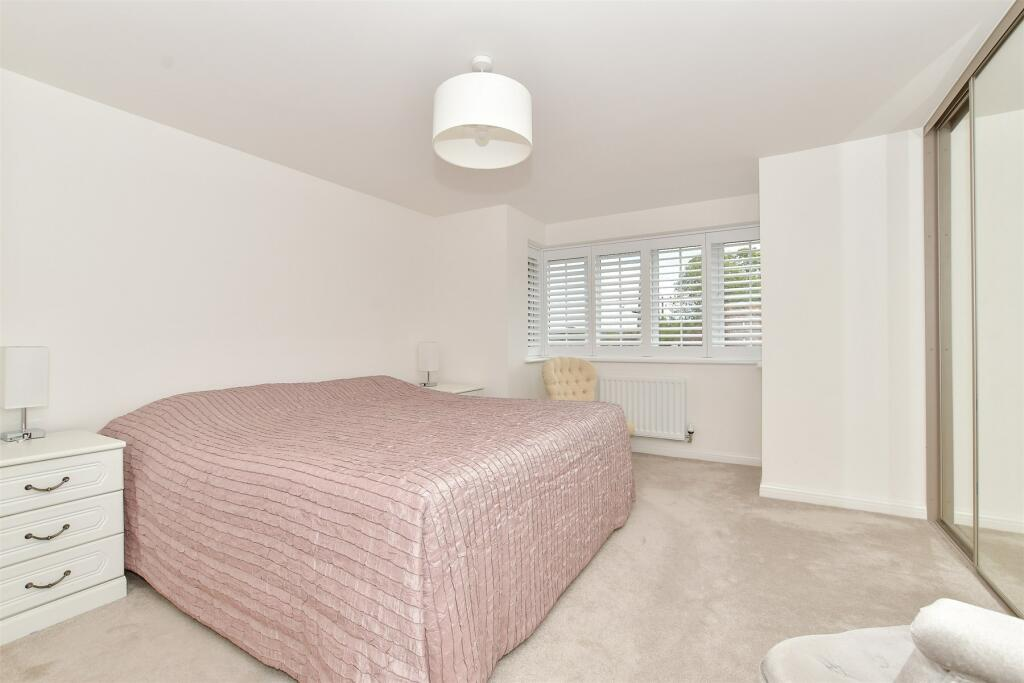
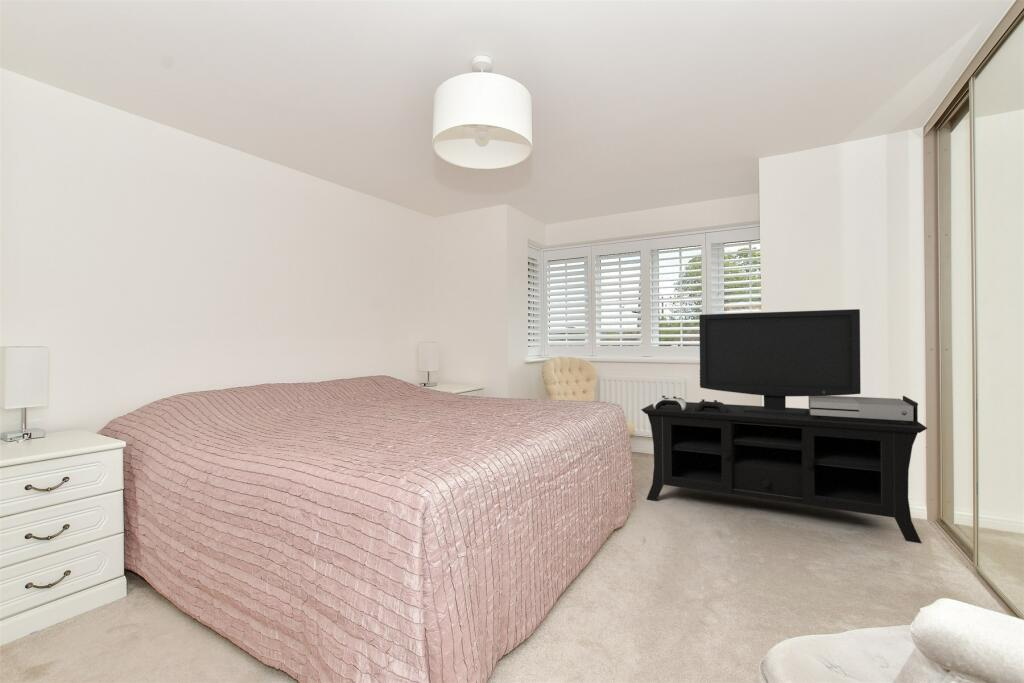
+ media console [640,308,928,545]
